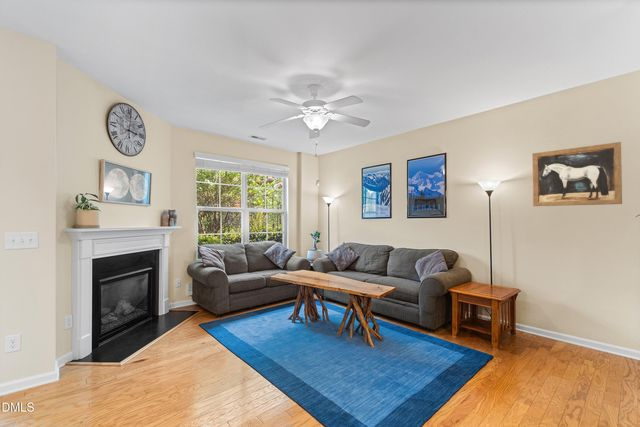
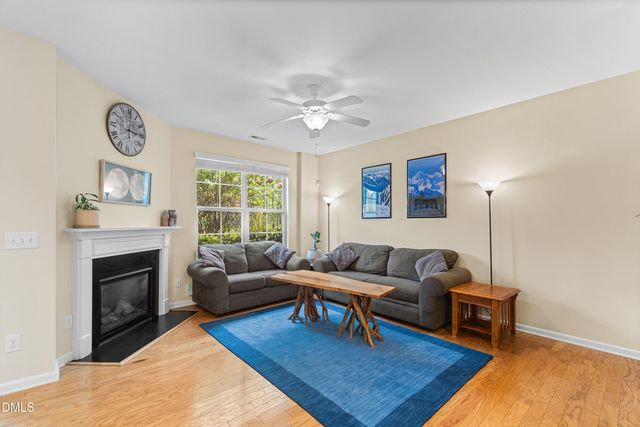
- wall art [531,141,623,207]
